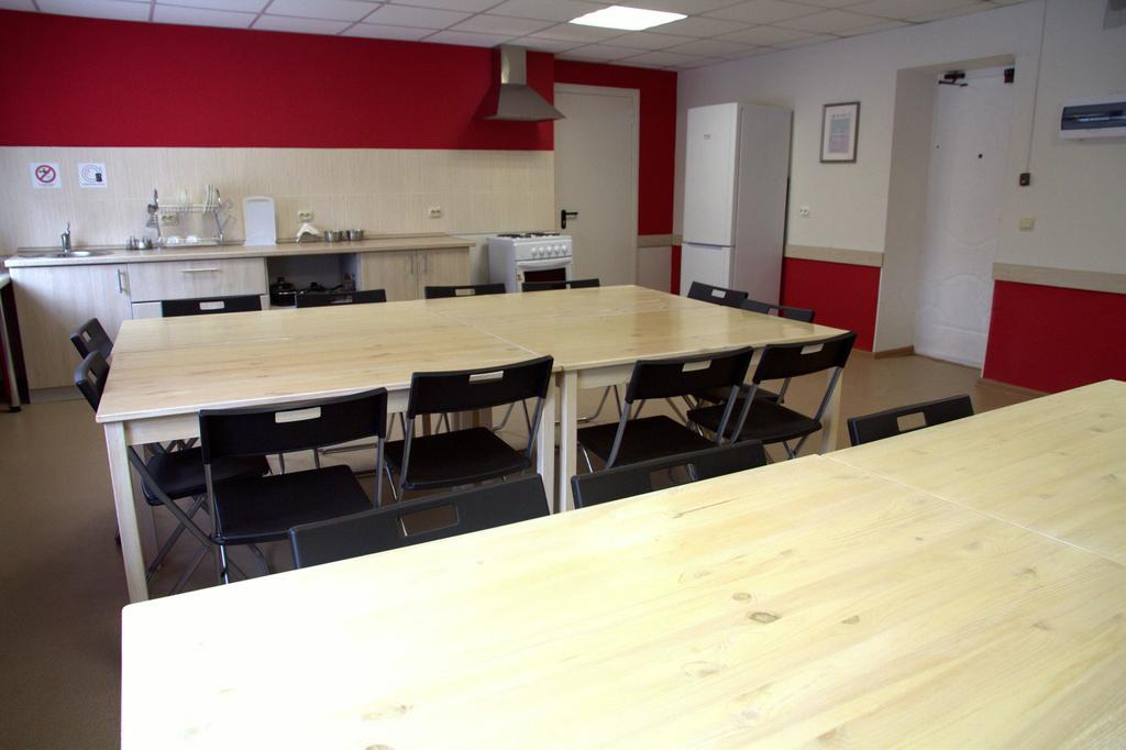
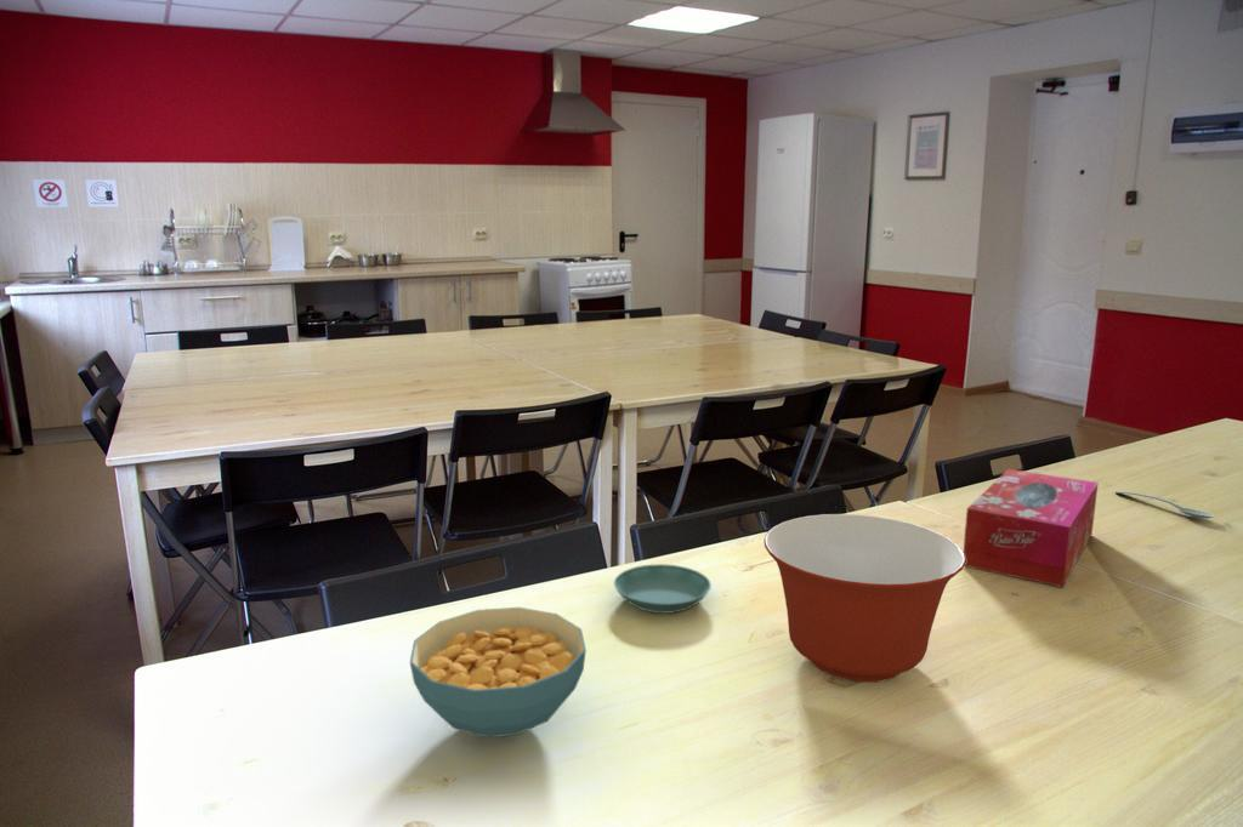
+ mixing bowl [762,513,966,683]
+ tissue box [963,468,1100,588]
+ saucer [613,563,713,615]
+ cereal bowl [409,606,588,738]
+ spoon [1114,490,1215,519]
